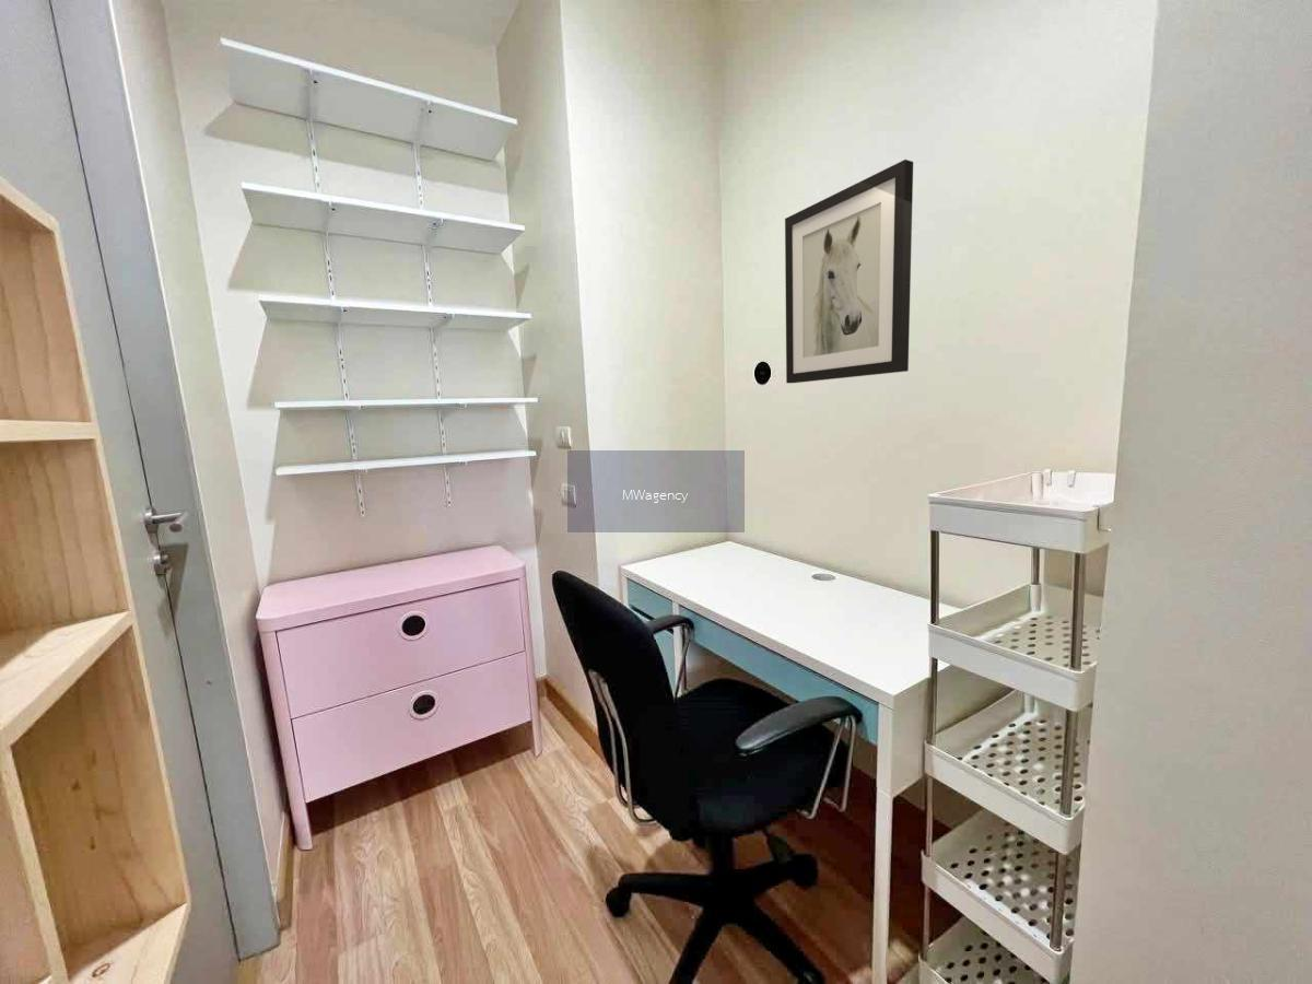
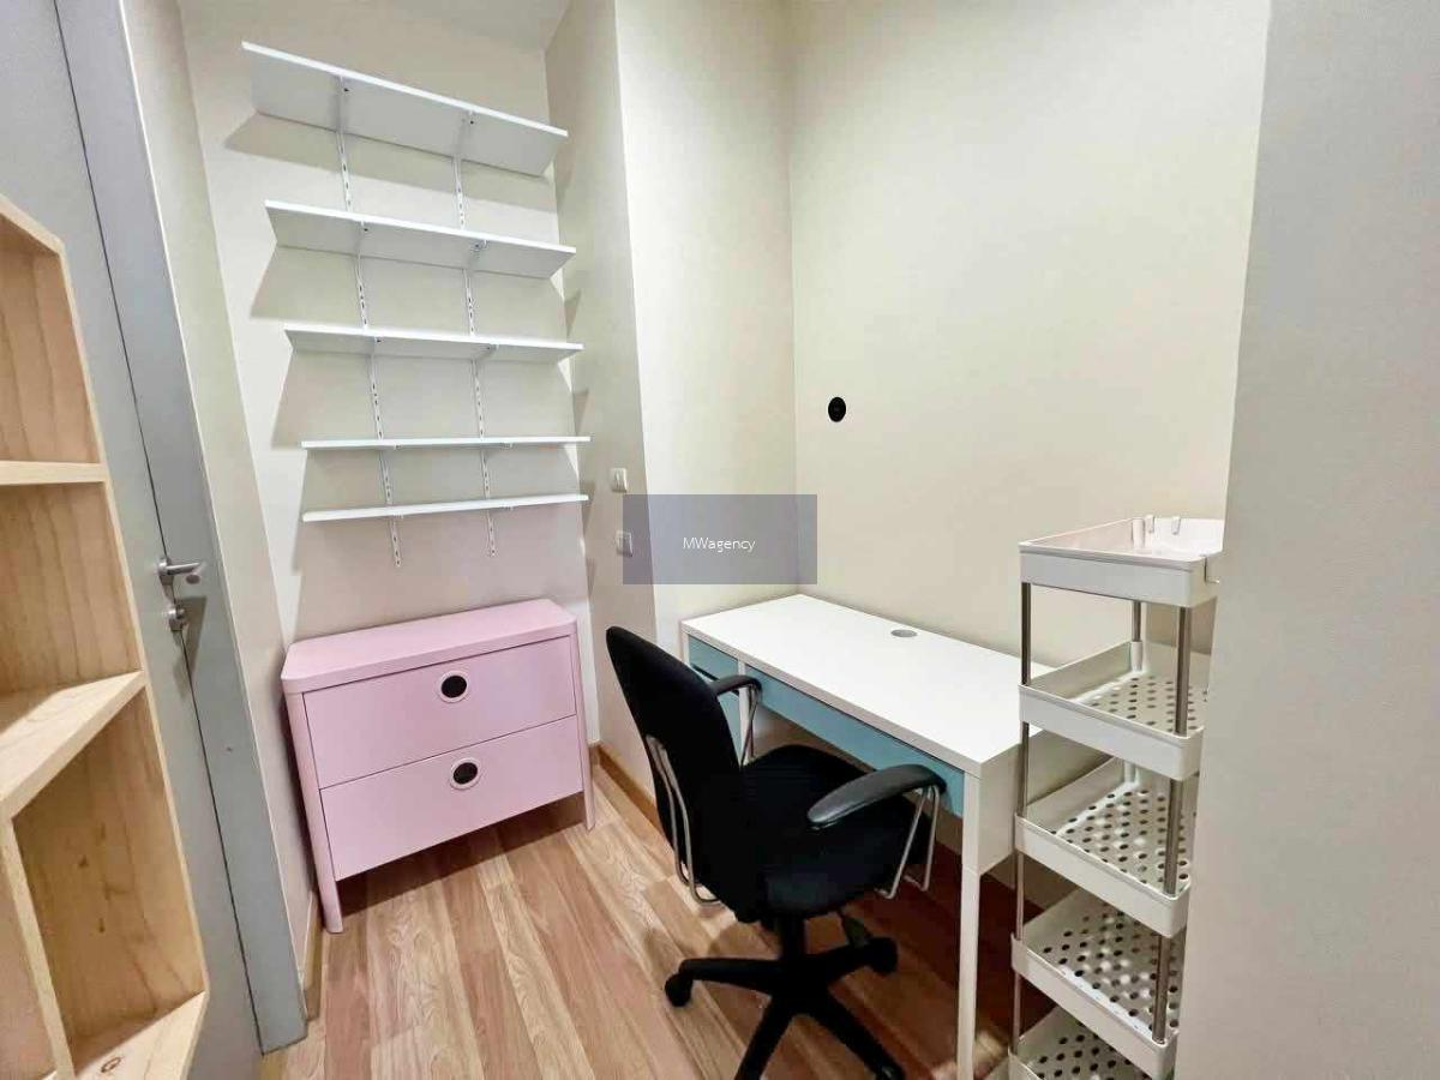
- wall art [784,159,914,384]
